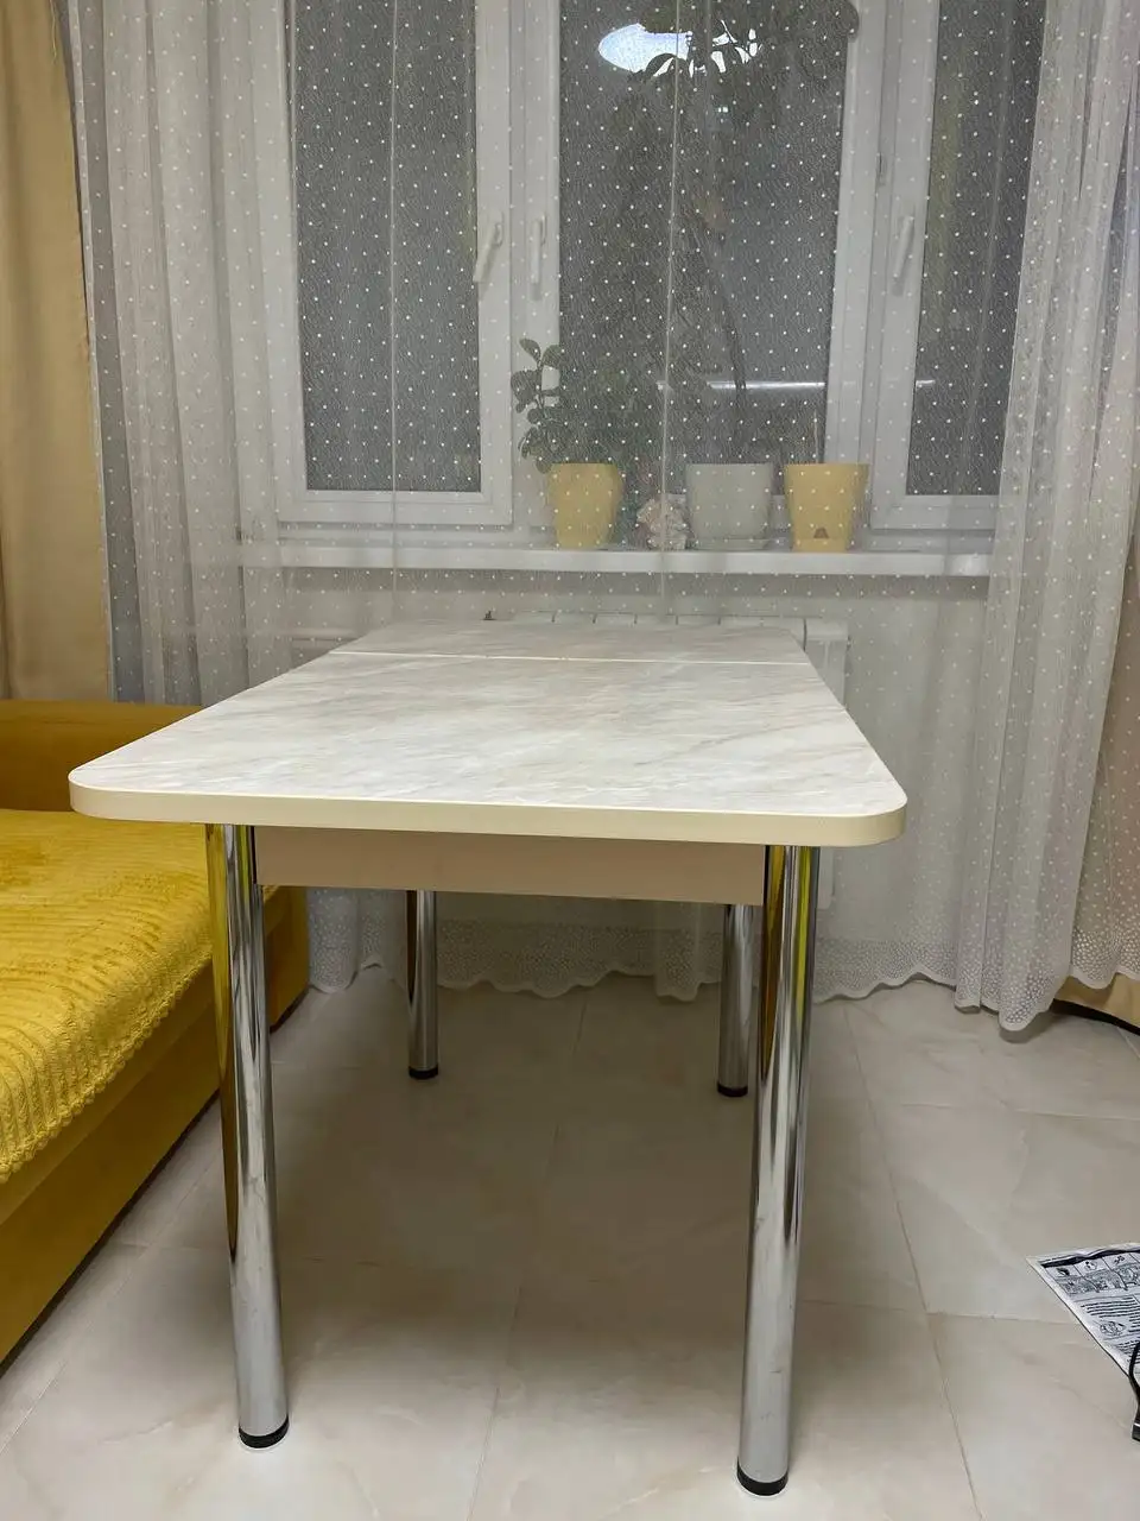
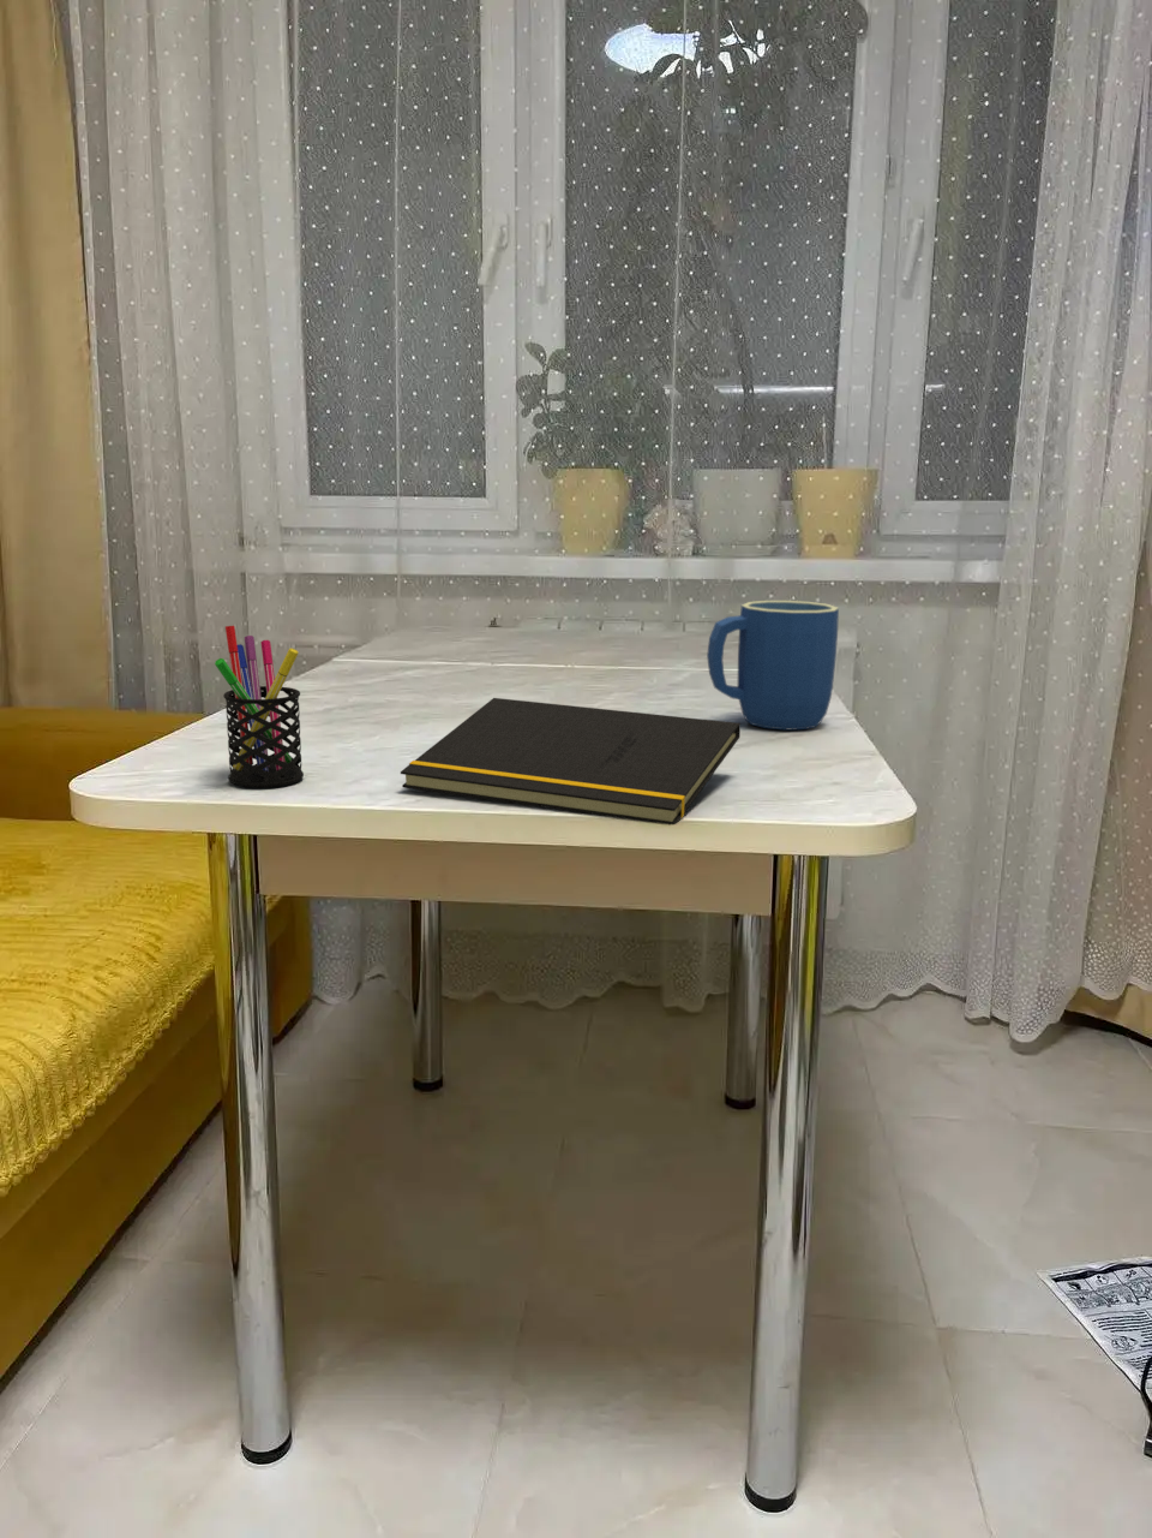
+ notepad [399,696,742,826]
+ pen holder [214,625,305,788]
+ mug [705,599,840,730]
